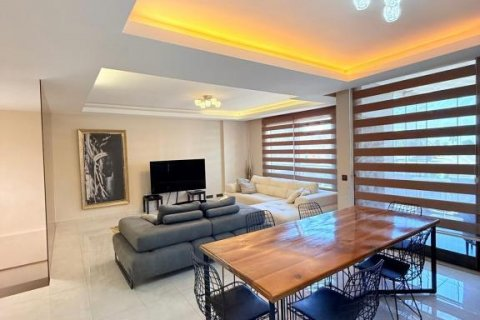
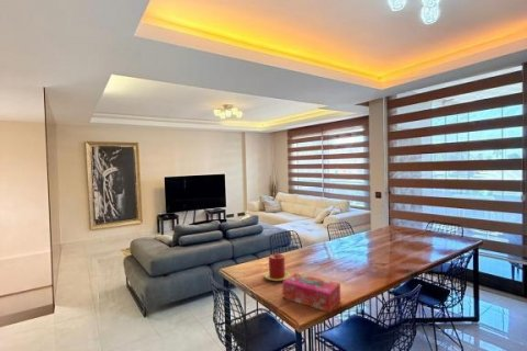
+ tissue box [281,272,341,314]
+ candle [264,253,291,282]
